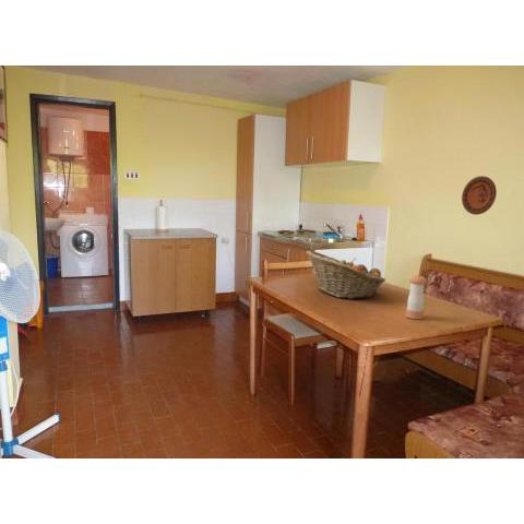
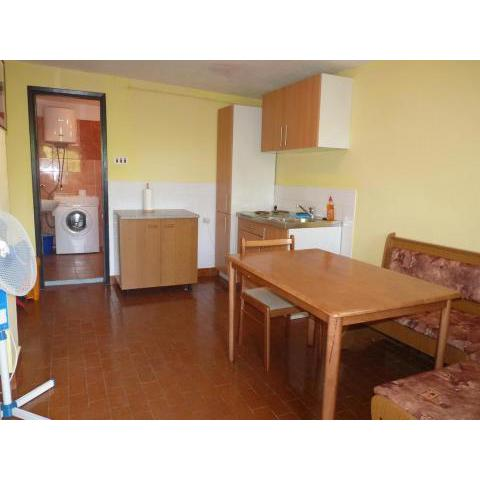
- decorative plate [461,175,498,216]
- fruit basket [305,250,386,300]
- pepper shaker [405,273,428,320]
